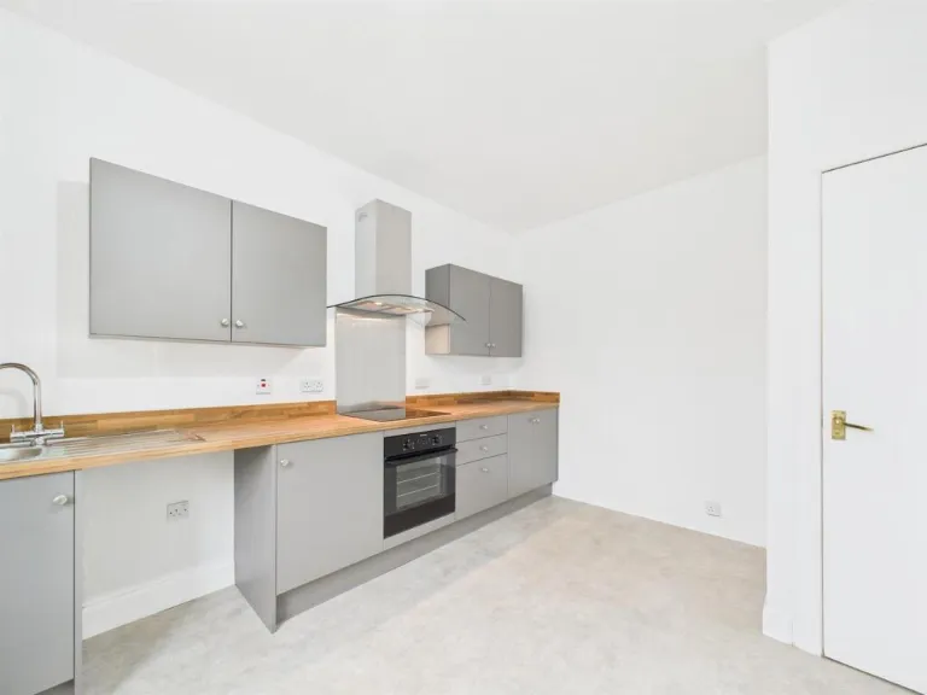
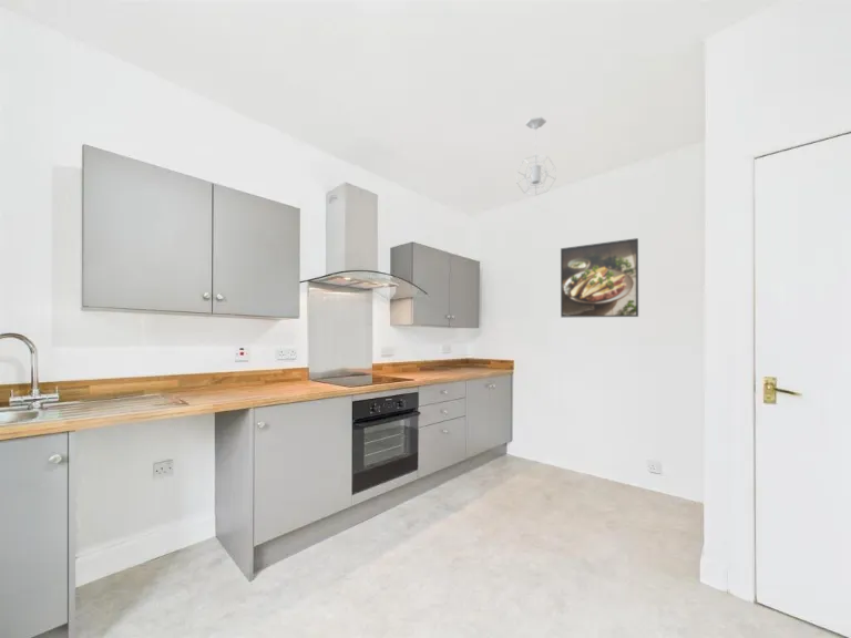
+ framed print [560,237,639,318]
+ pendant light [515,116,556,196]
